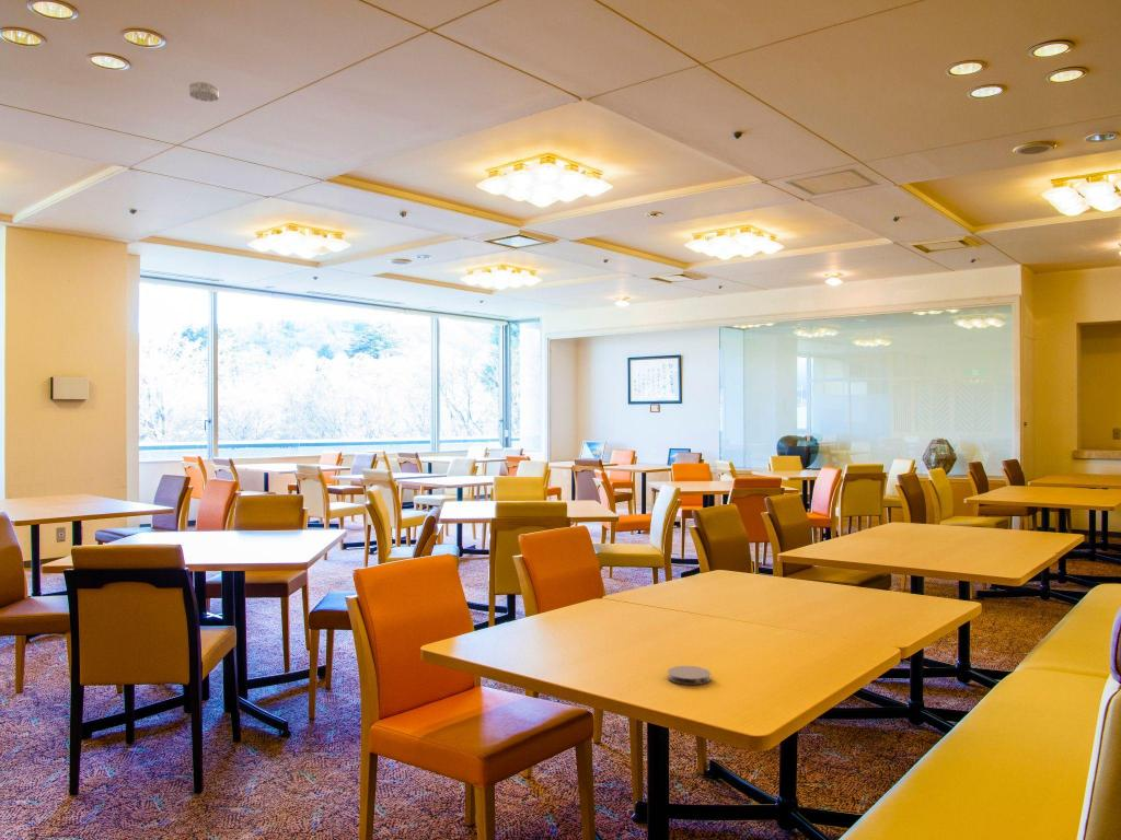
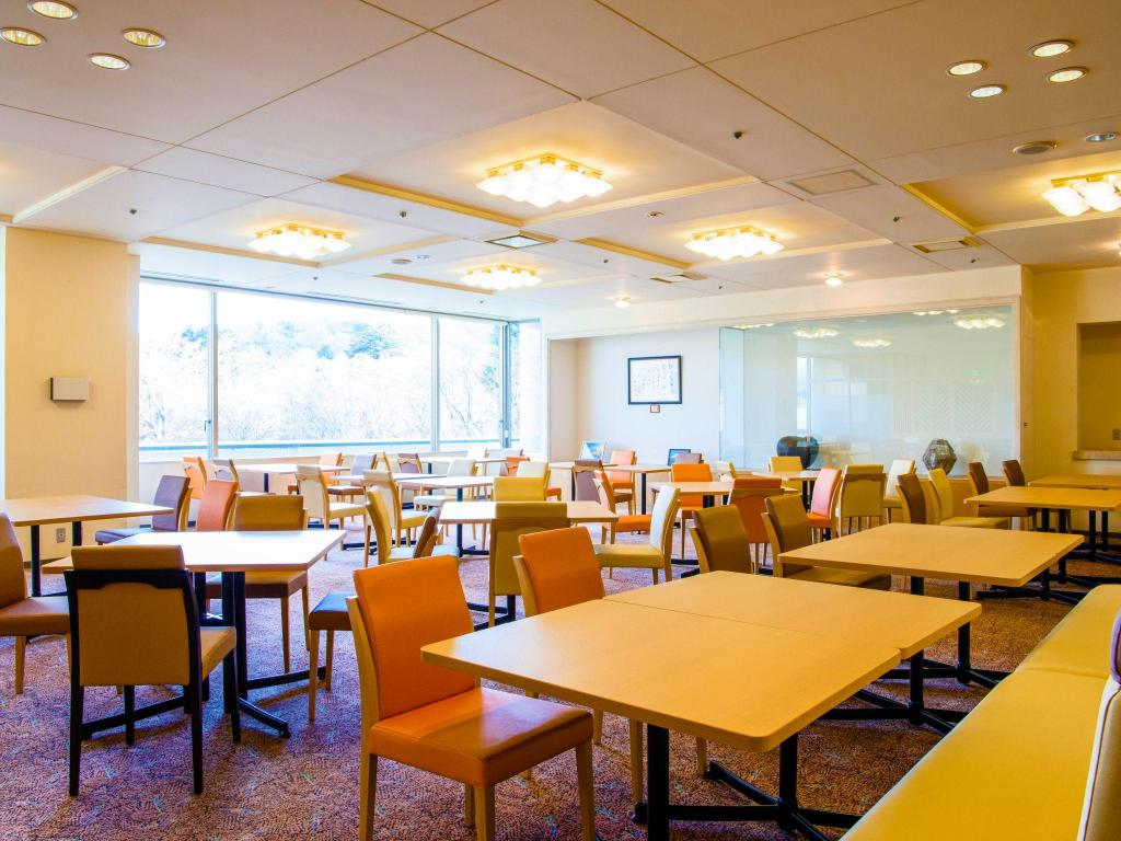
- smoke detector [188,81,220,103]
- coaster [667,665,712,686]
